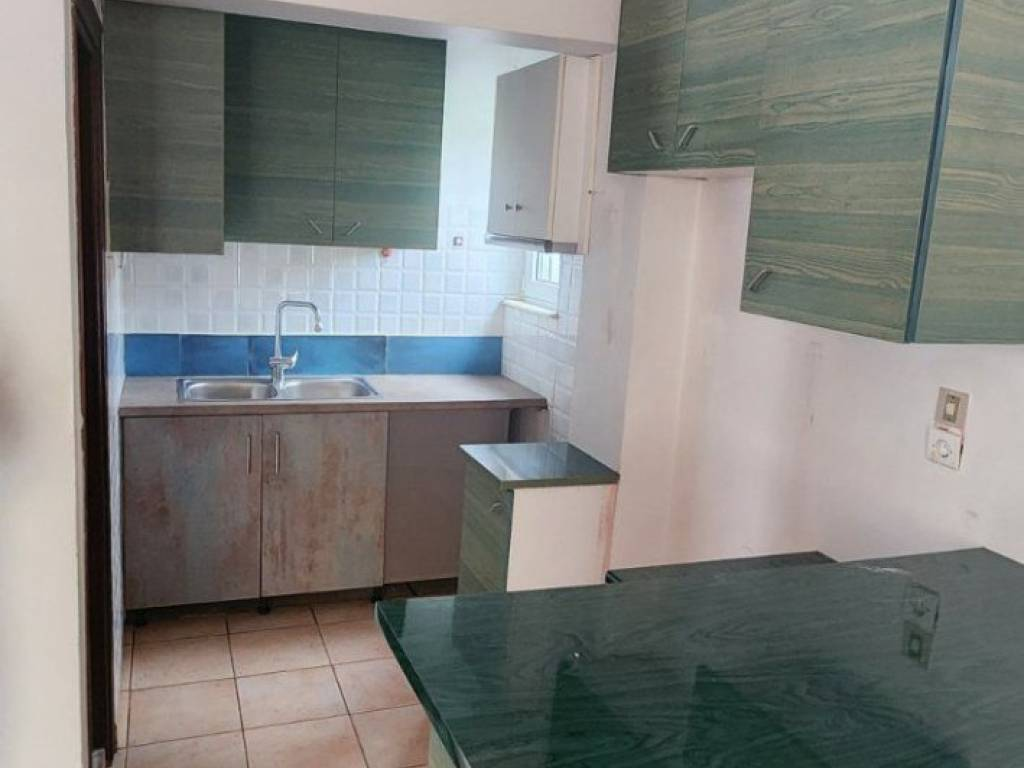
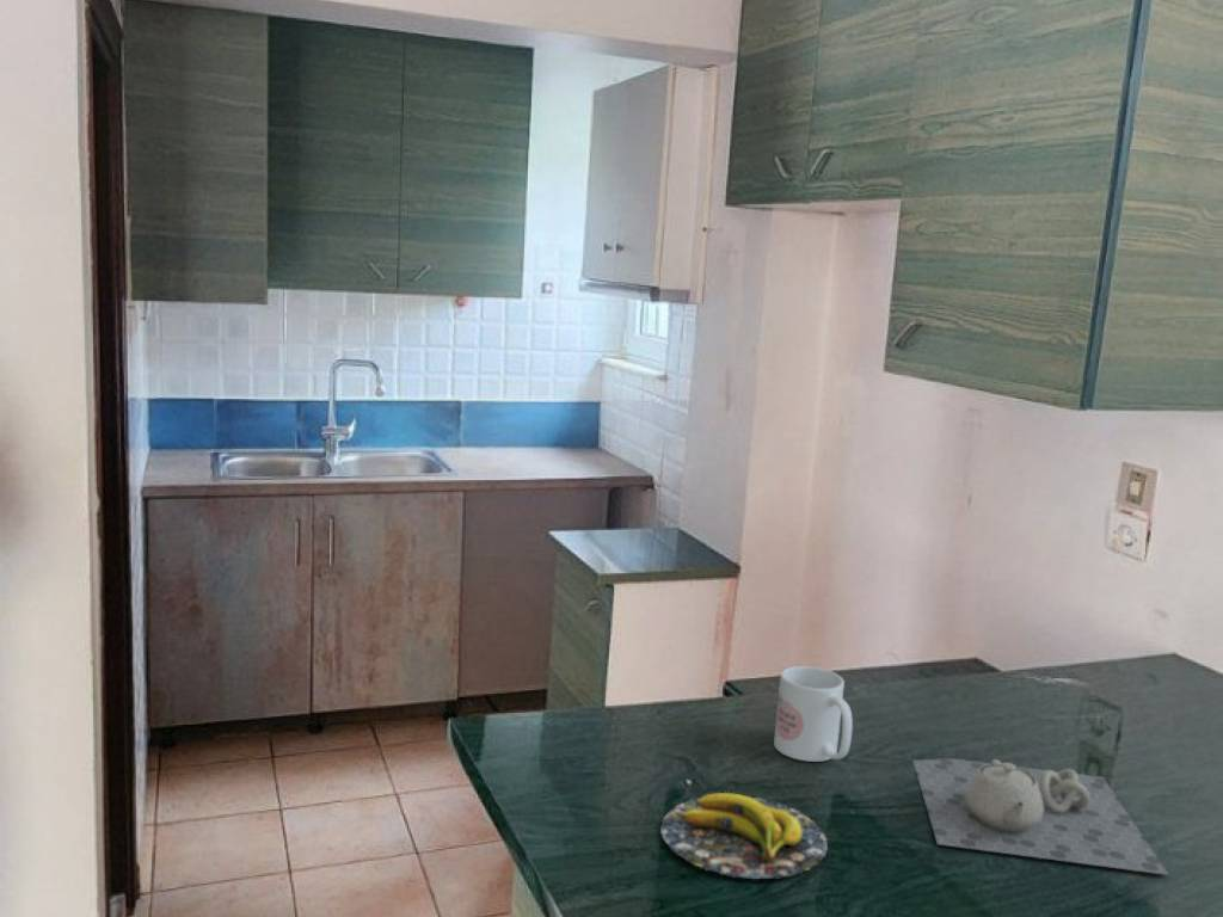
+ mug [773,665,854,763]
+ teapot [911,757,1170,876]
+ banana [659,792,829,880]
